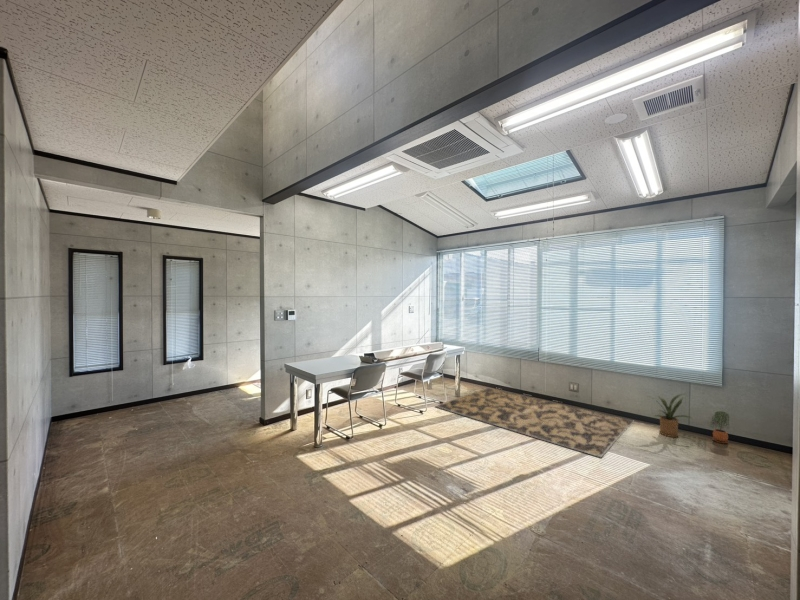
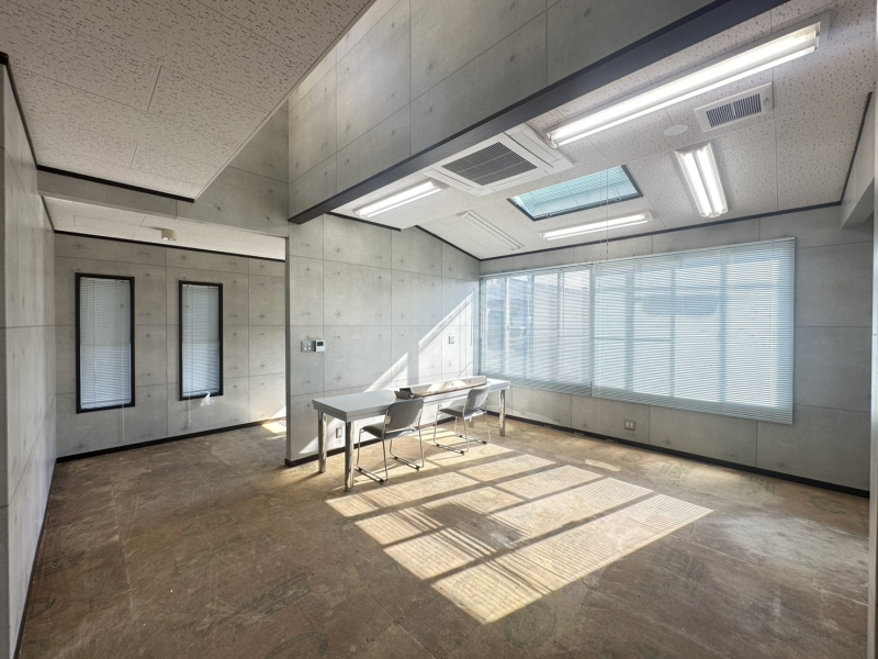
- potted plant [709,410,730,444]
- house plant [647,393,692,438]
- rug [434,387,635,458]
